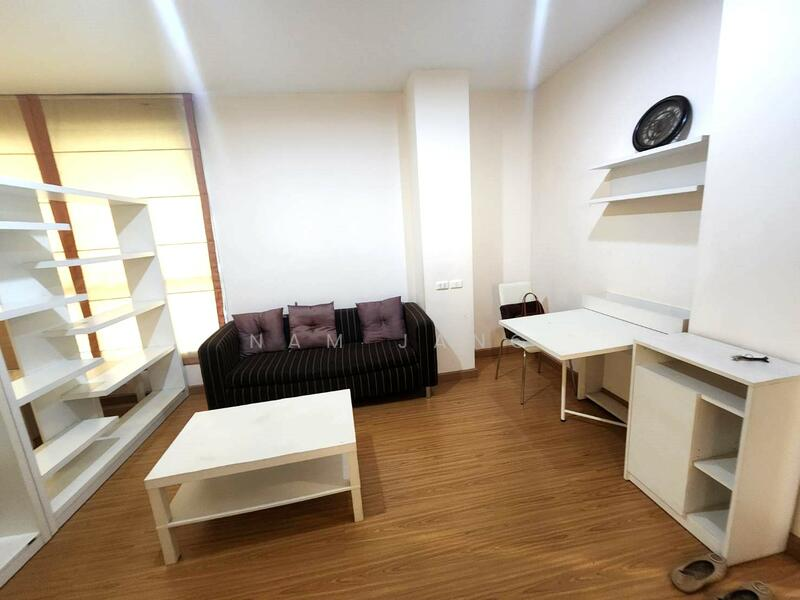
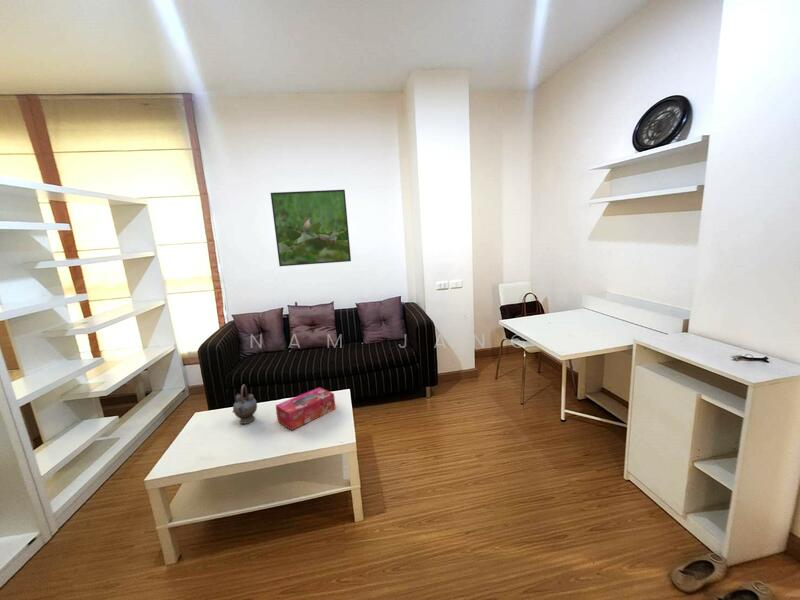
+ tissue box [275,386,337,431]
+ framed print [270,189,352,267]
+ teapot [232,383,258,425]
